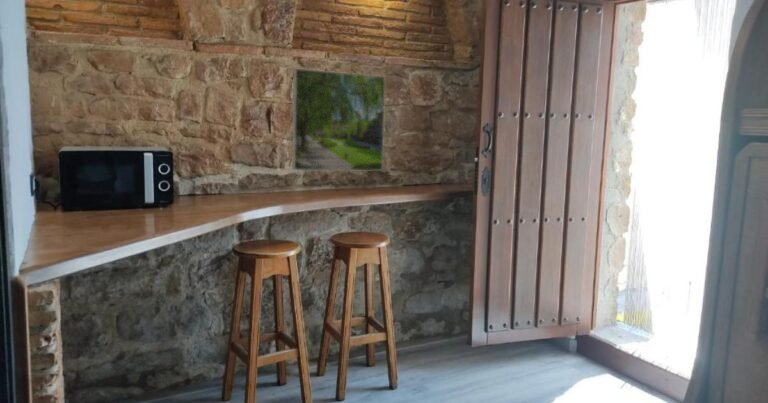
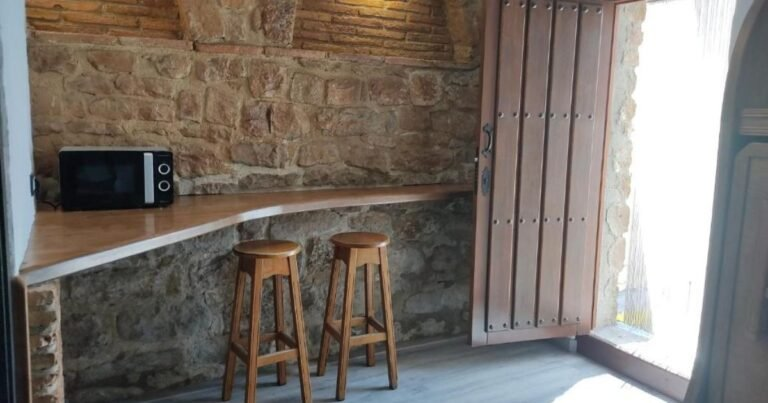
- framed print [291,67,386,172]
